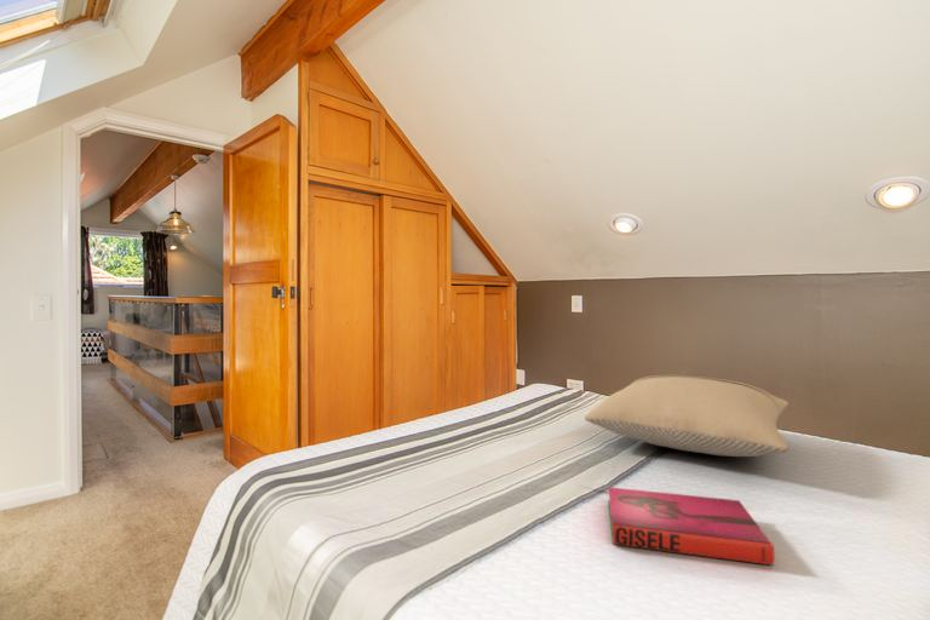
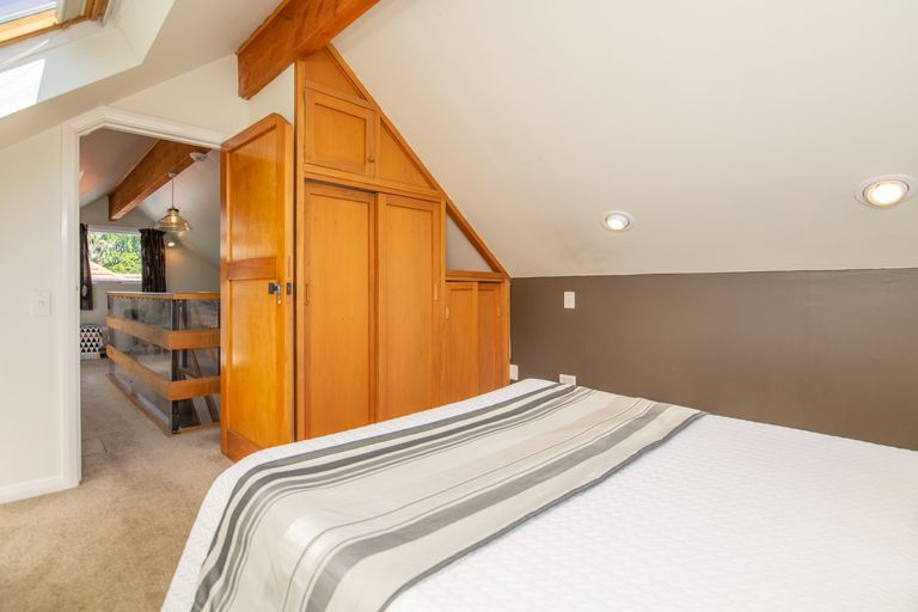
- pillow [584,374,790,458]
- hardback book [607,486,775,567]
